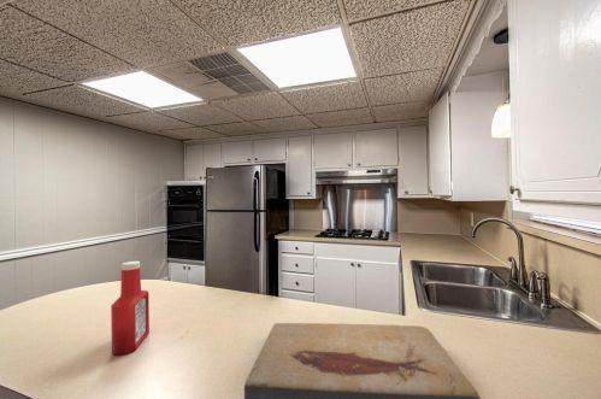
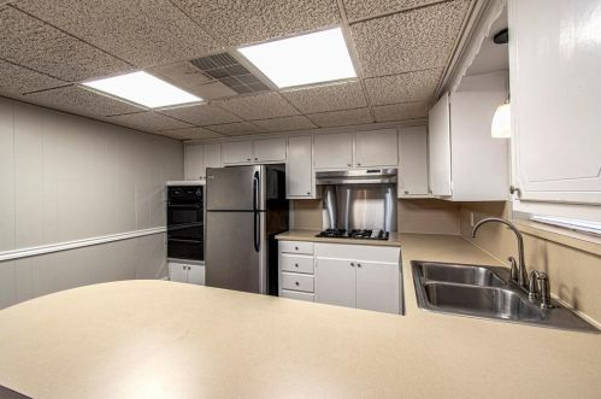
- soap bottle [110,260,151,357]
- fish fossil [243,322,482,399]
